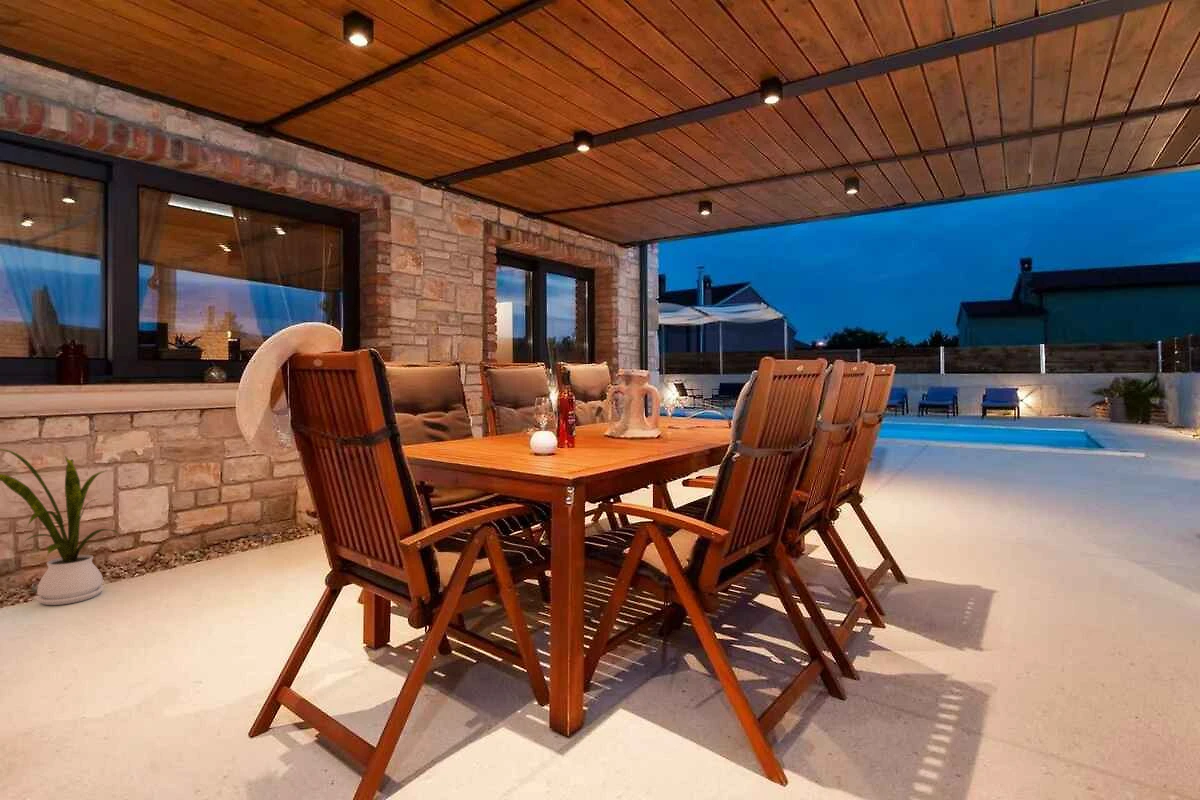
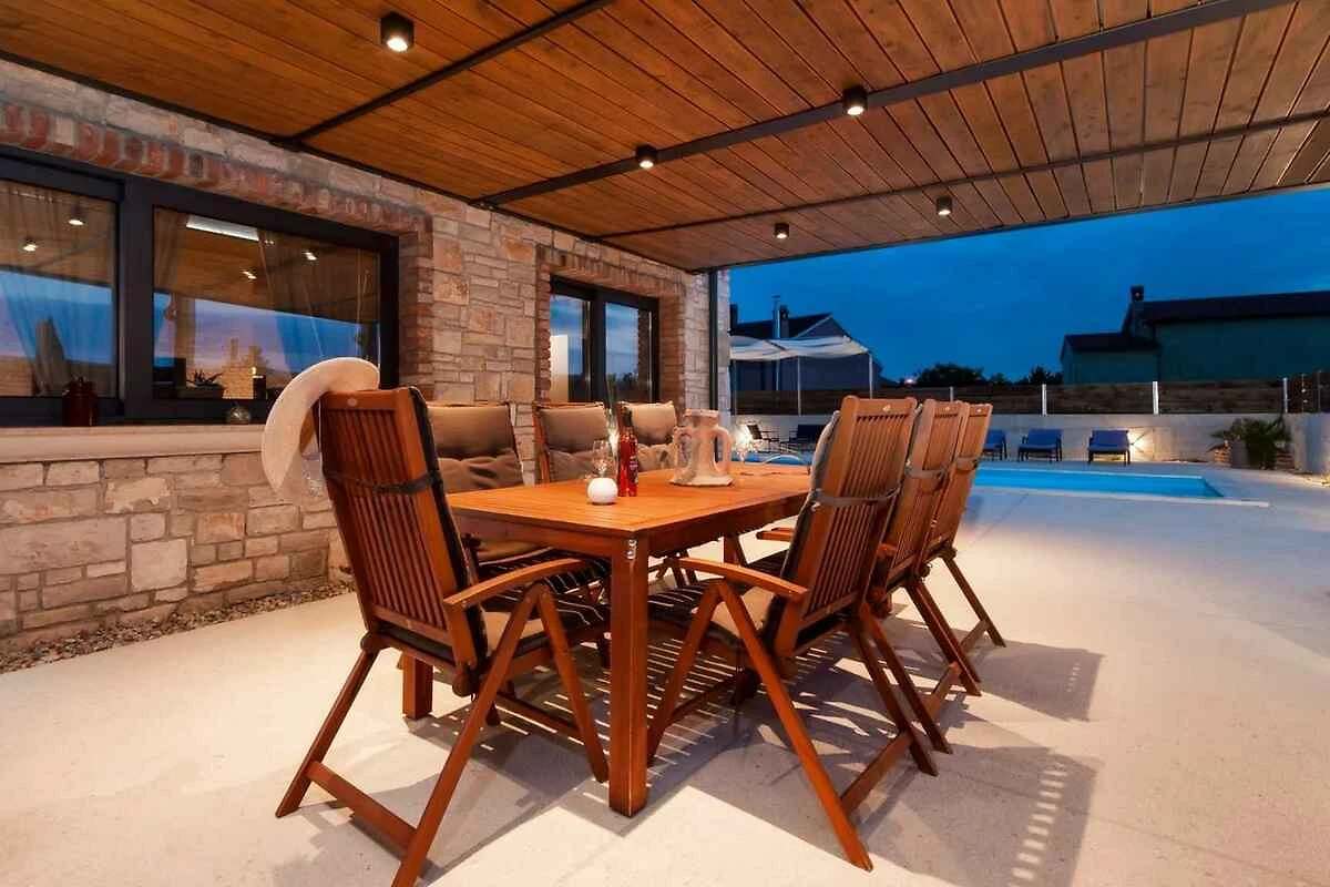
- house plant [0,448,120,606]
